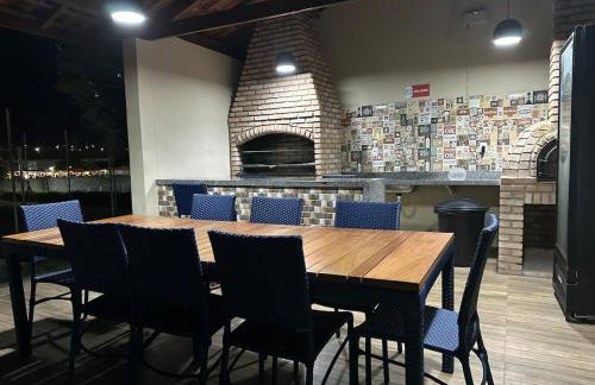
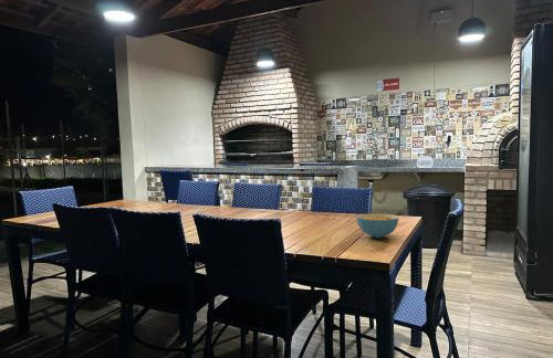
+ cereal bowl [356,212,399,239]
